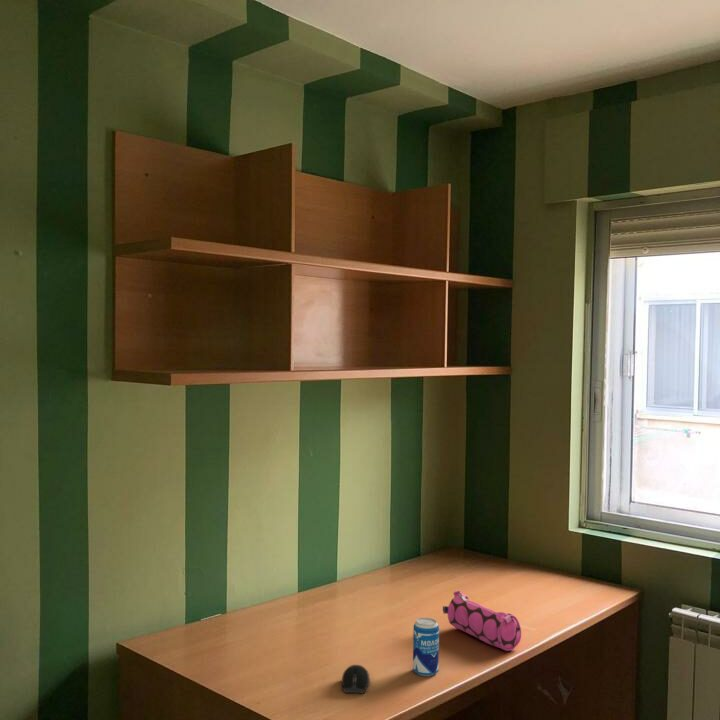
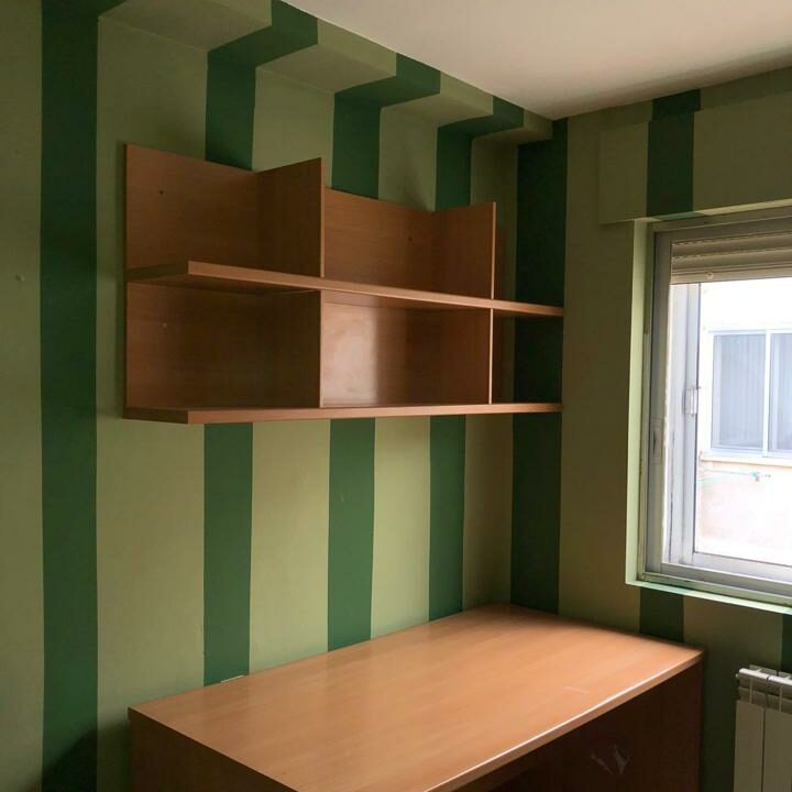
- beverage can [412,617,440,677]
- pencil case [442,589,522,652]
- computer mouse [341,664,371,694]
